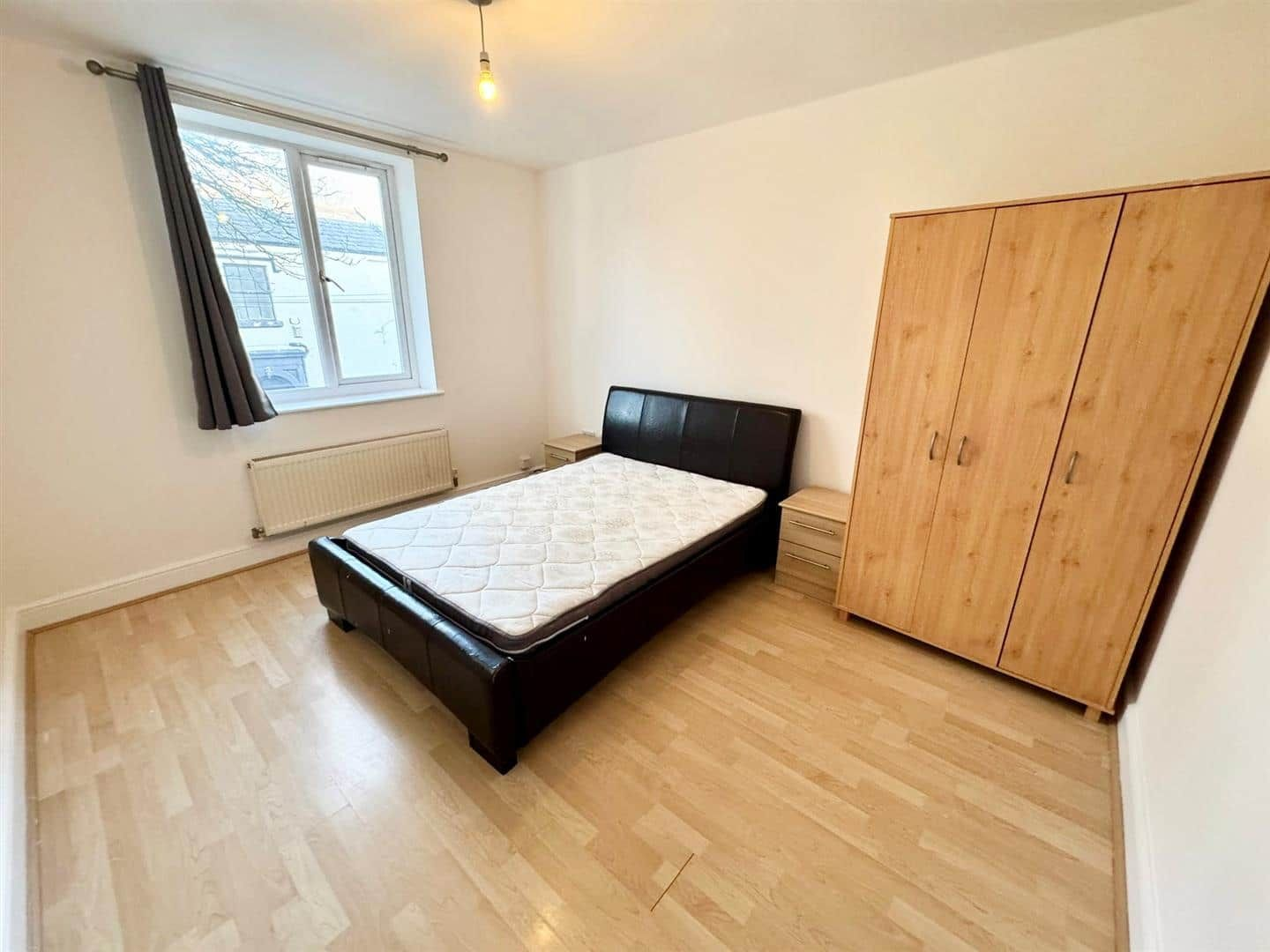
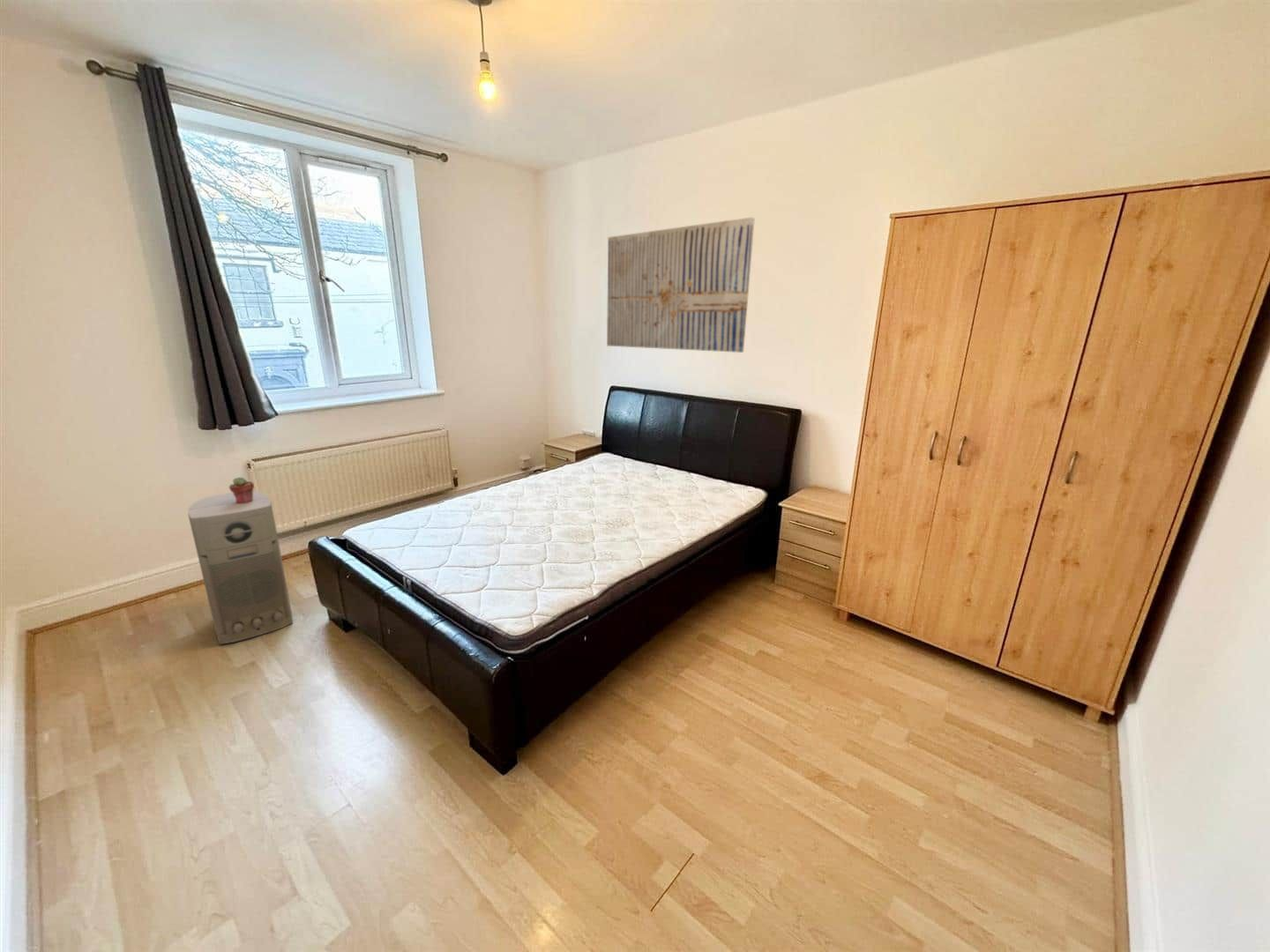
+ wall art [606,217,756,353]
+ air purifier [187,490,294,645]
+ potted succulent [228,476,255,503]
